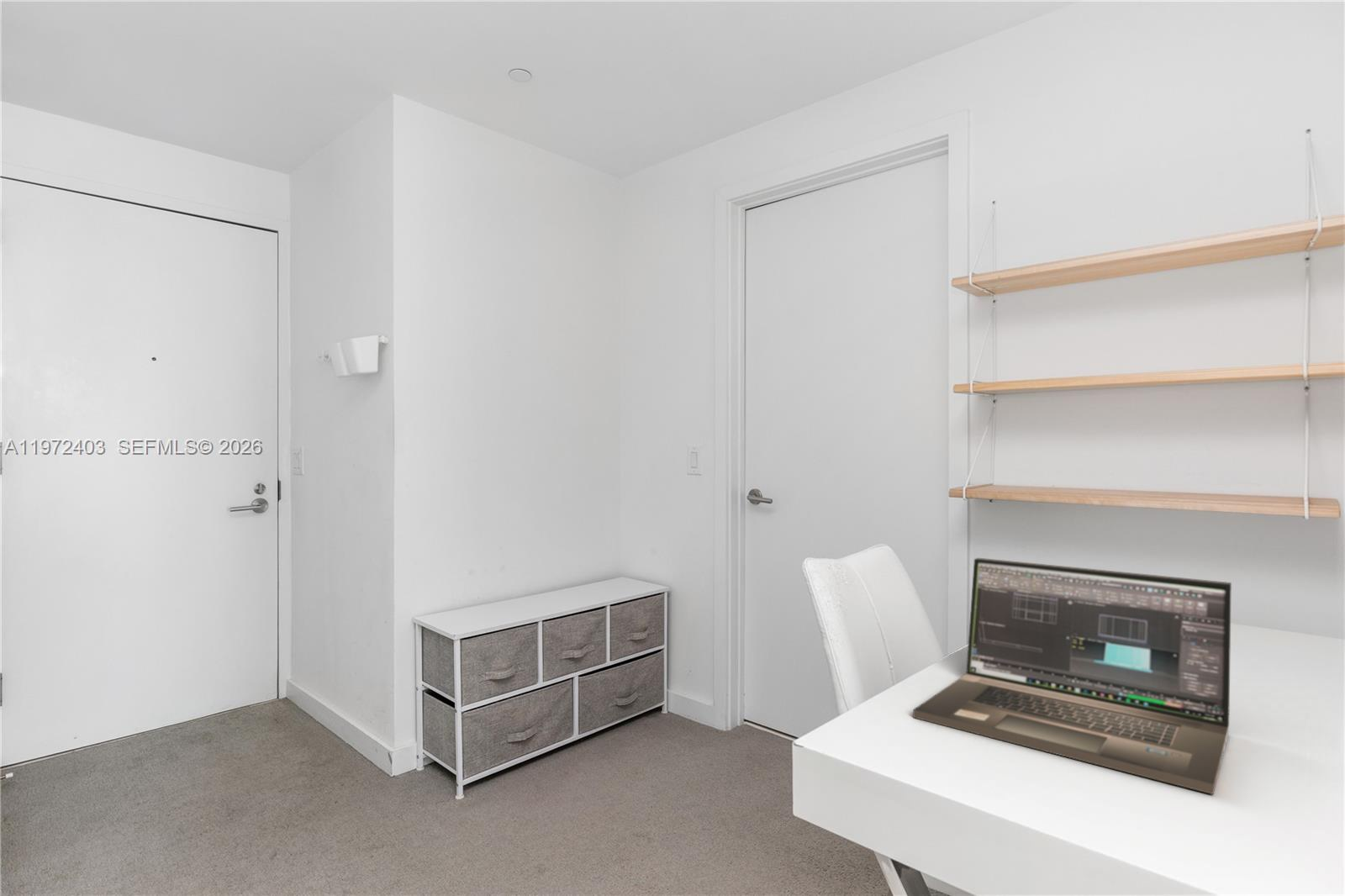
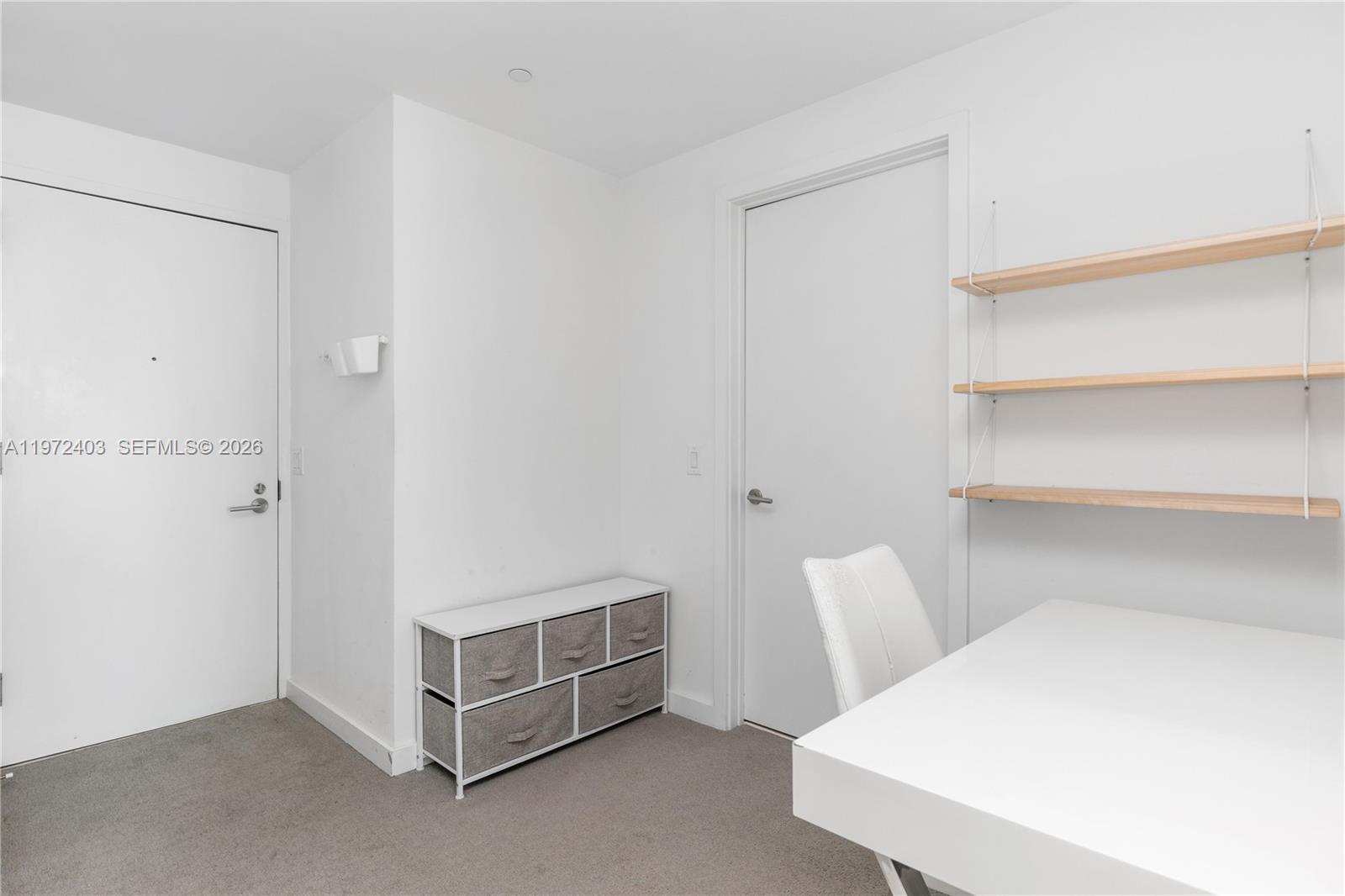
- laptop [912,557,1232,795]
